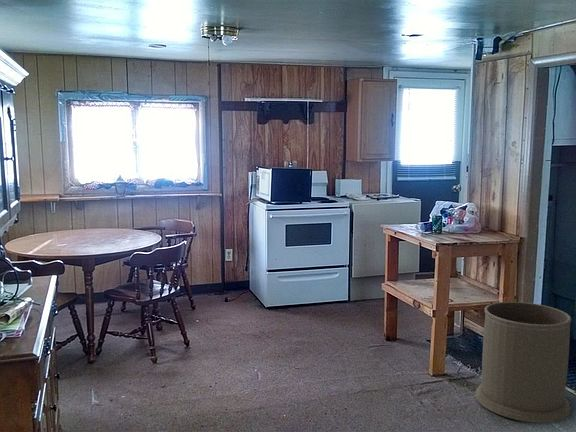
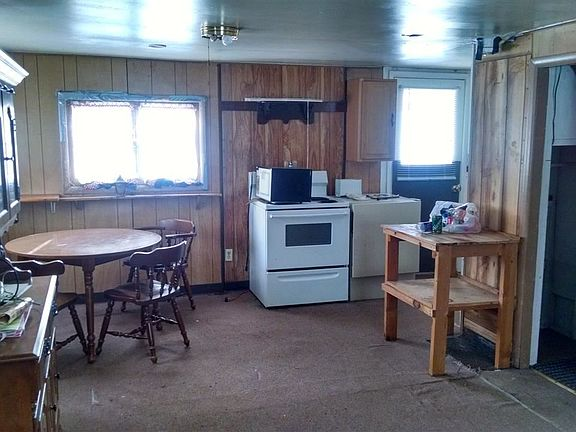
- trash can [474,301,572,424]
